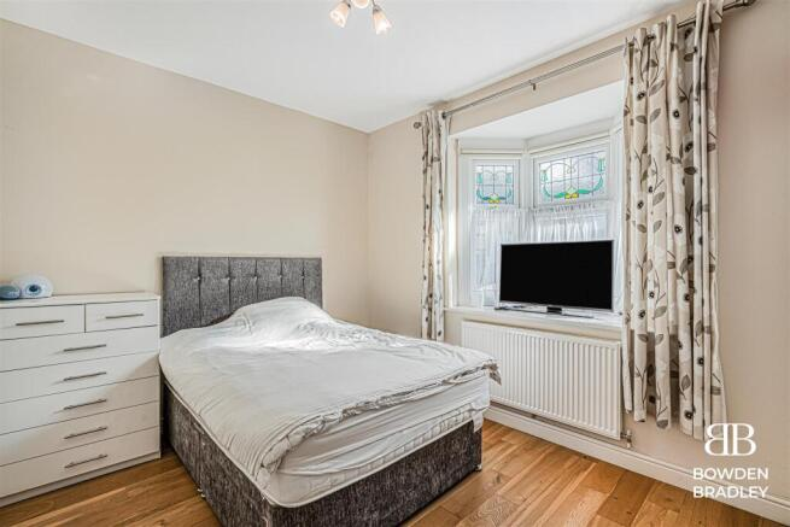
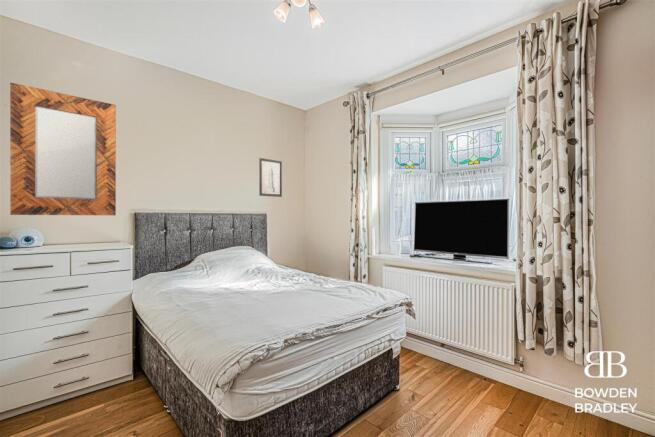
+ home mirror [9,82,117,216]
+ wall art [258,157,283,198]
